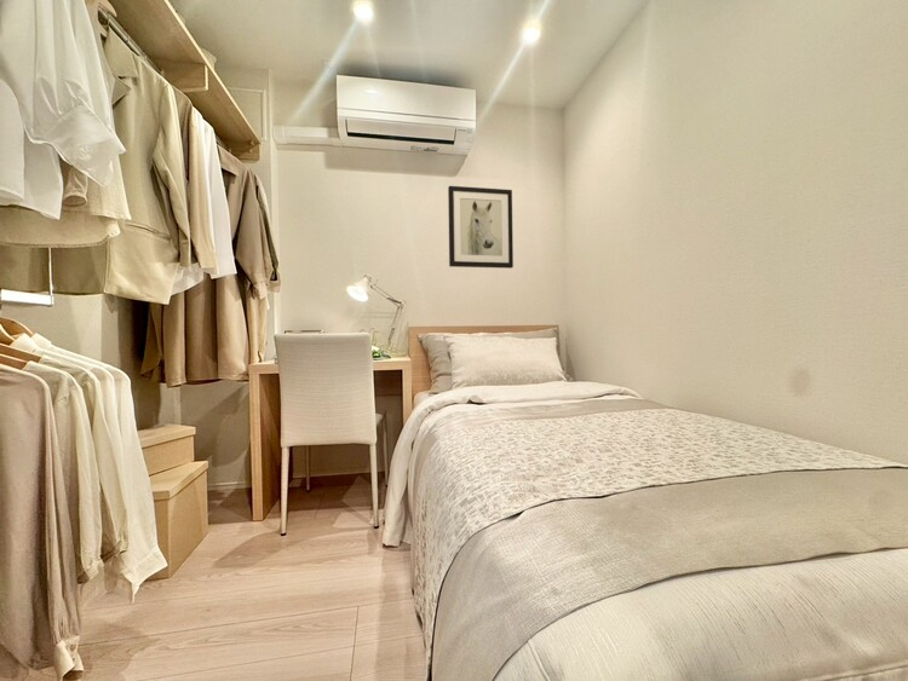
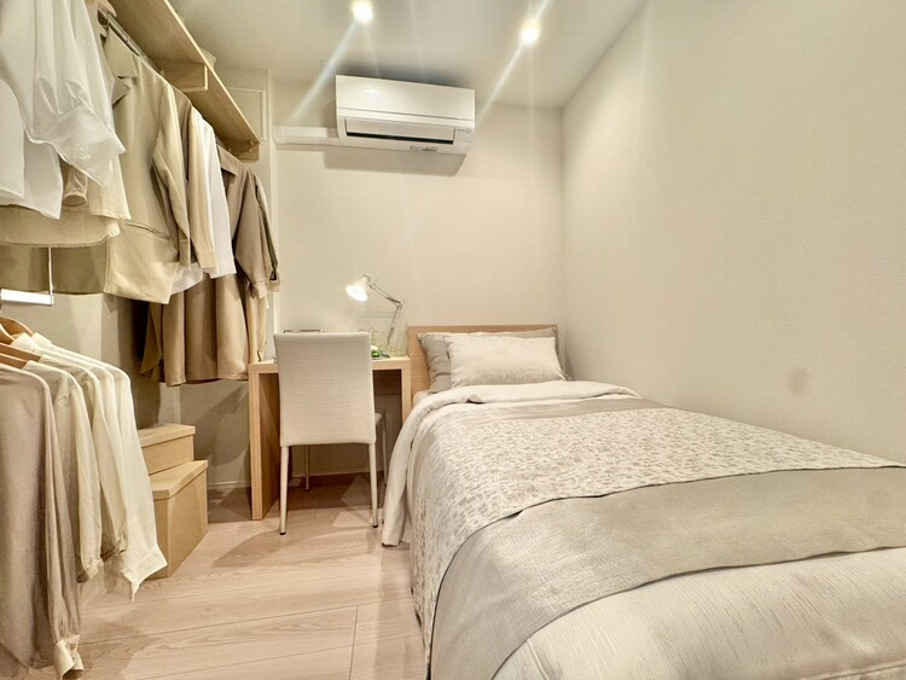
- wall art [447,185,515,270]
